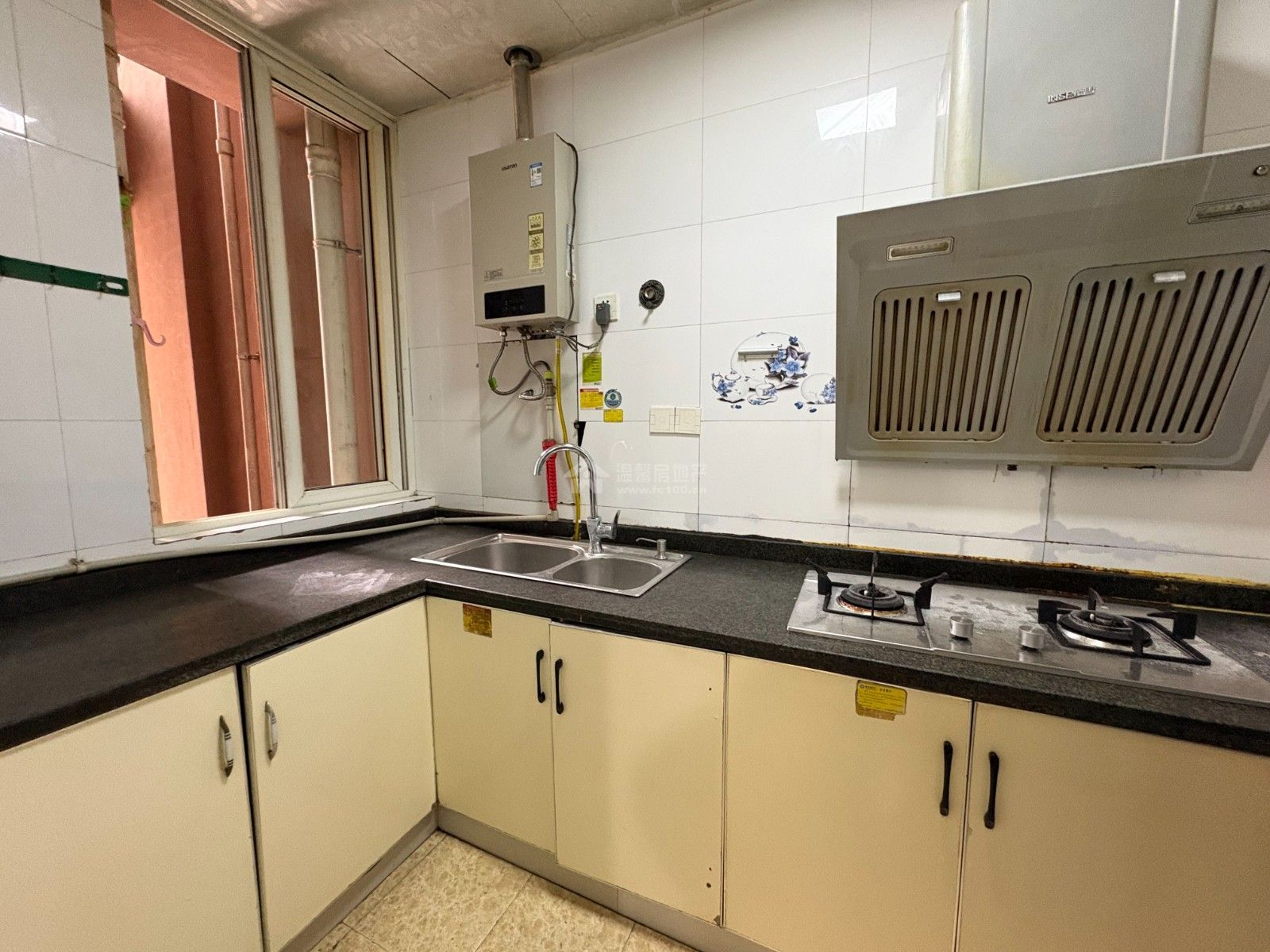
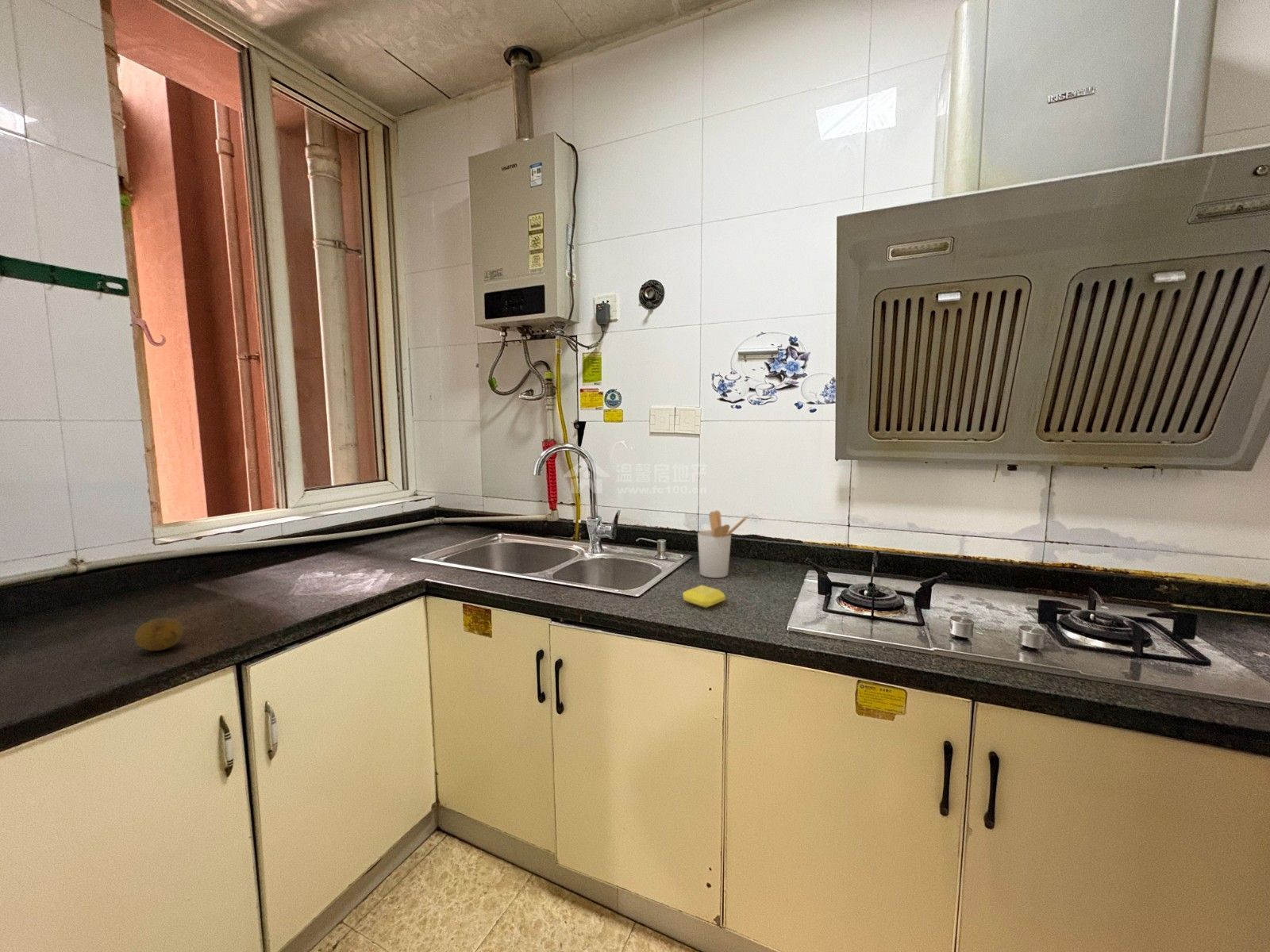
+ fruit [133,617,184,652]
+ soap bar [682,585,726,608]
+ utensil holder [697,509,749,578]
